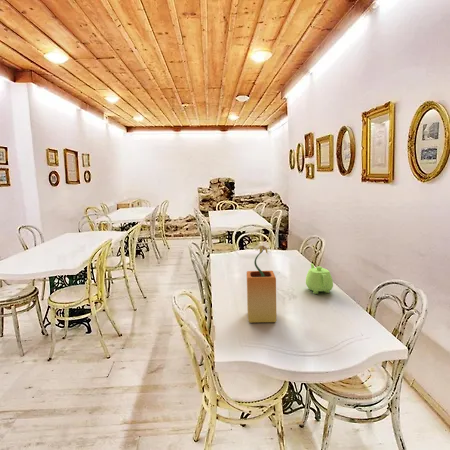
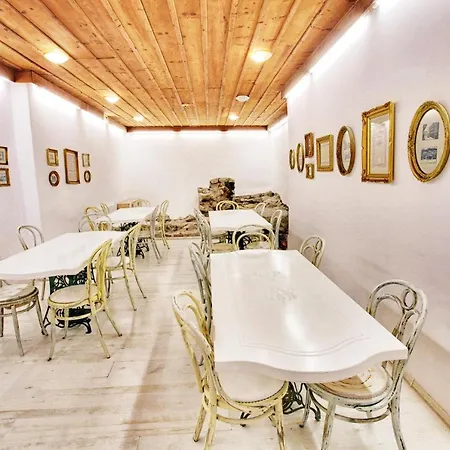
- teapot [305,262,334,295]
- potted plant [246,244,277,324]
